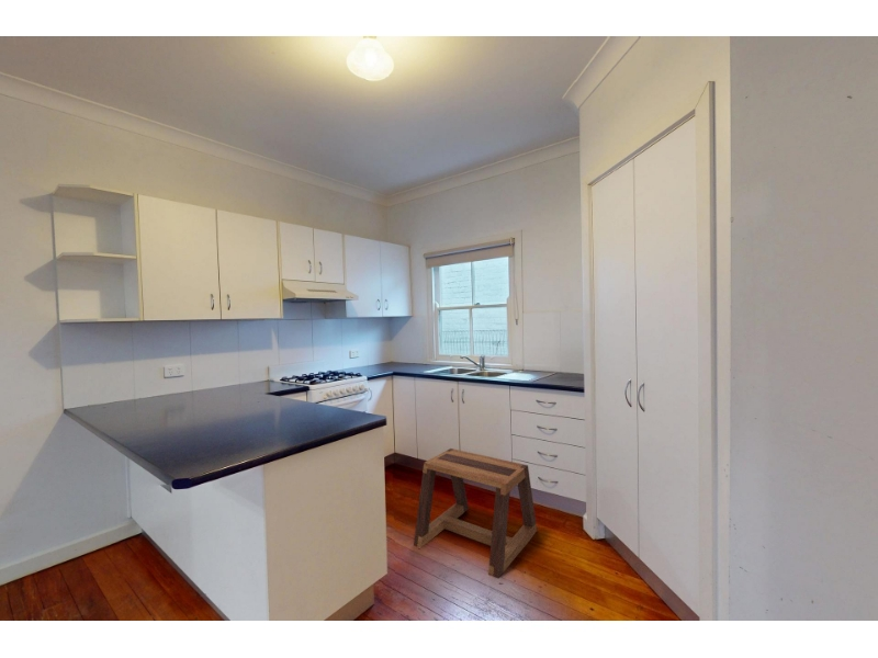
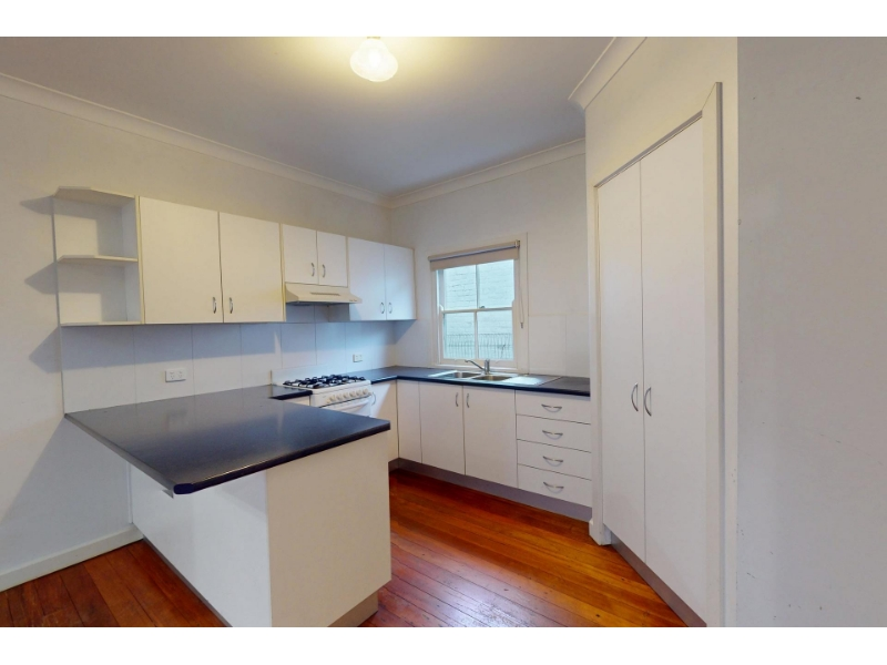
- stool [413,447,538,579]
